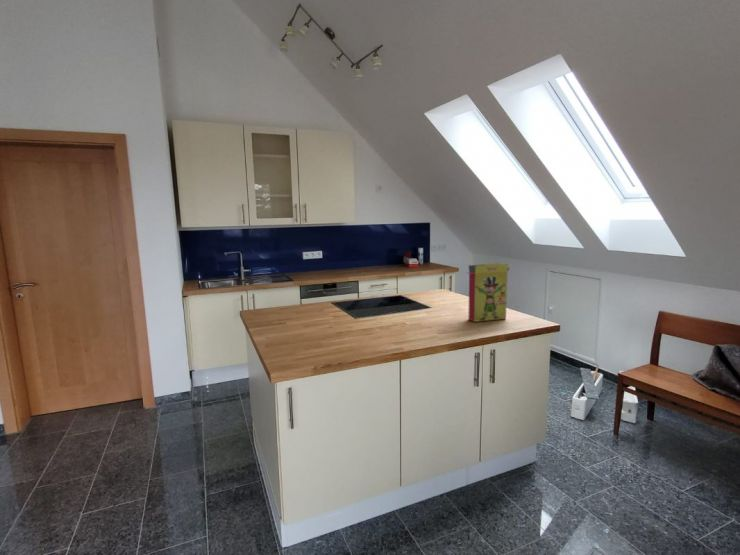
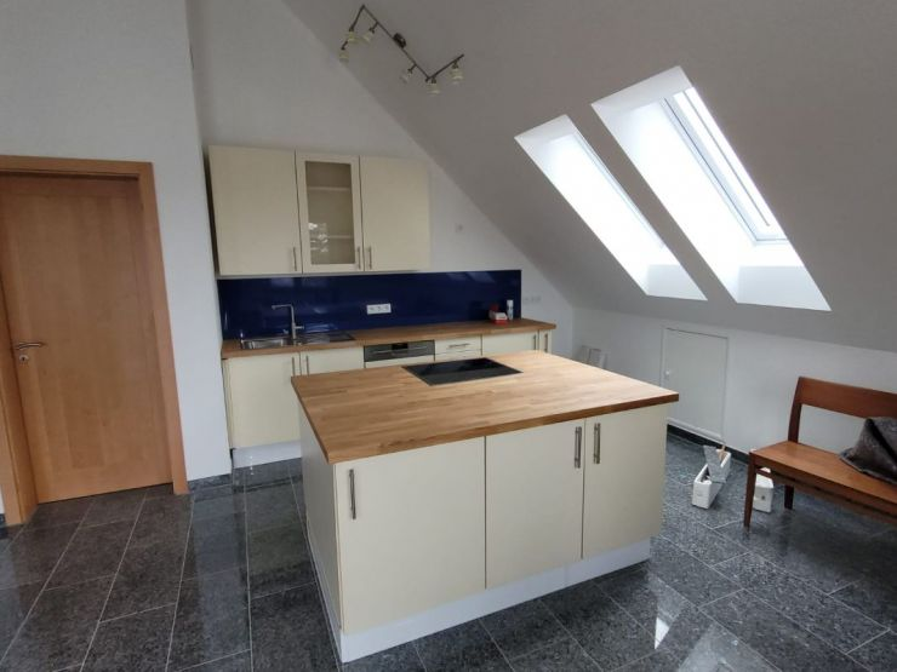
- cereal box [467,262,511,323]
